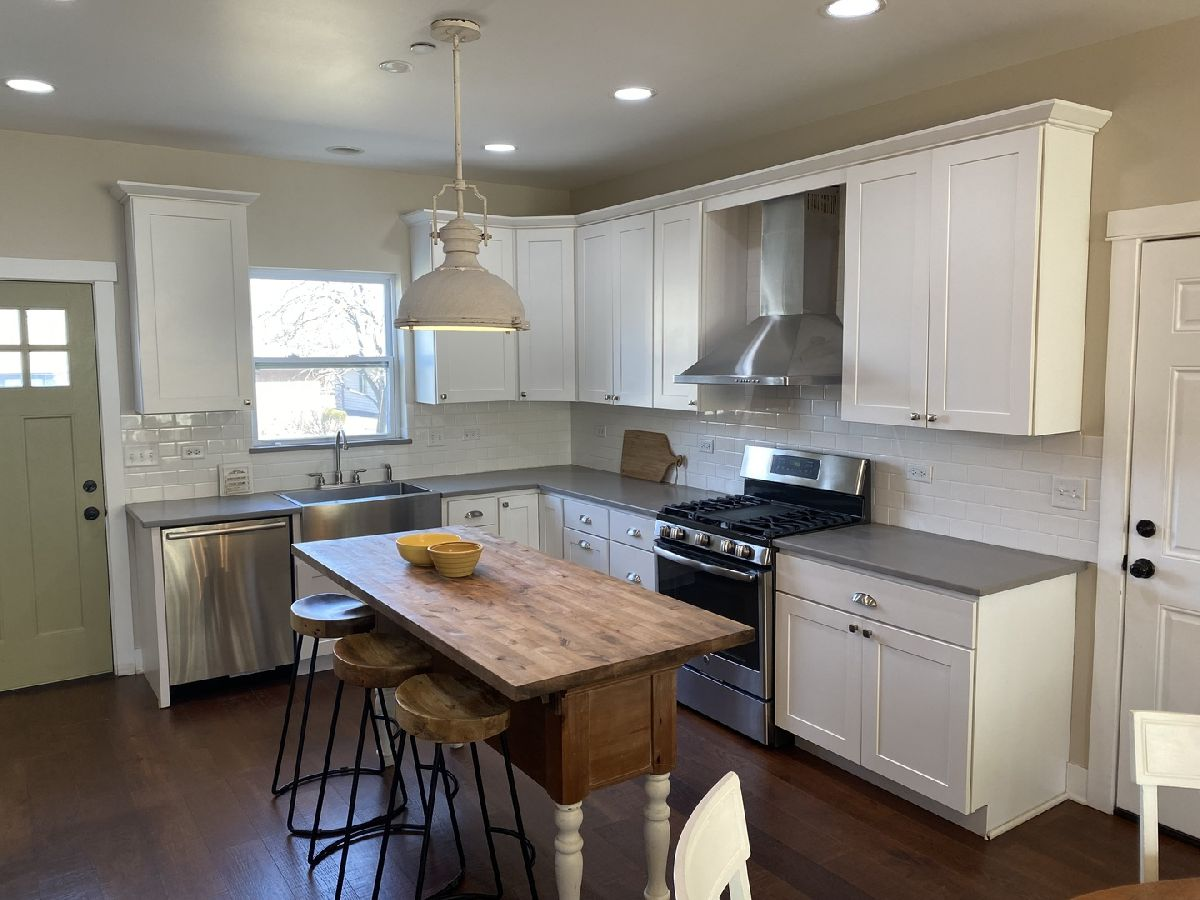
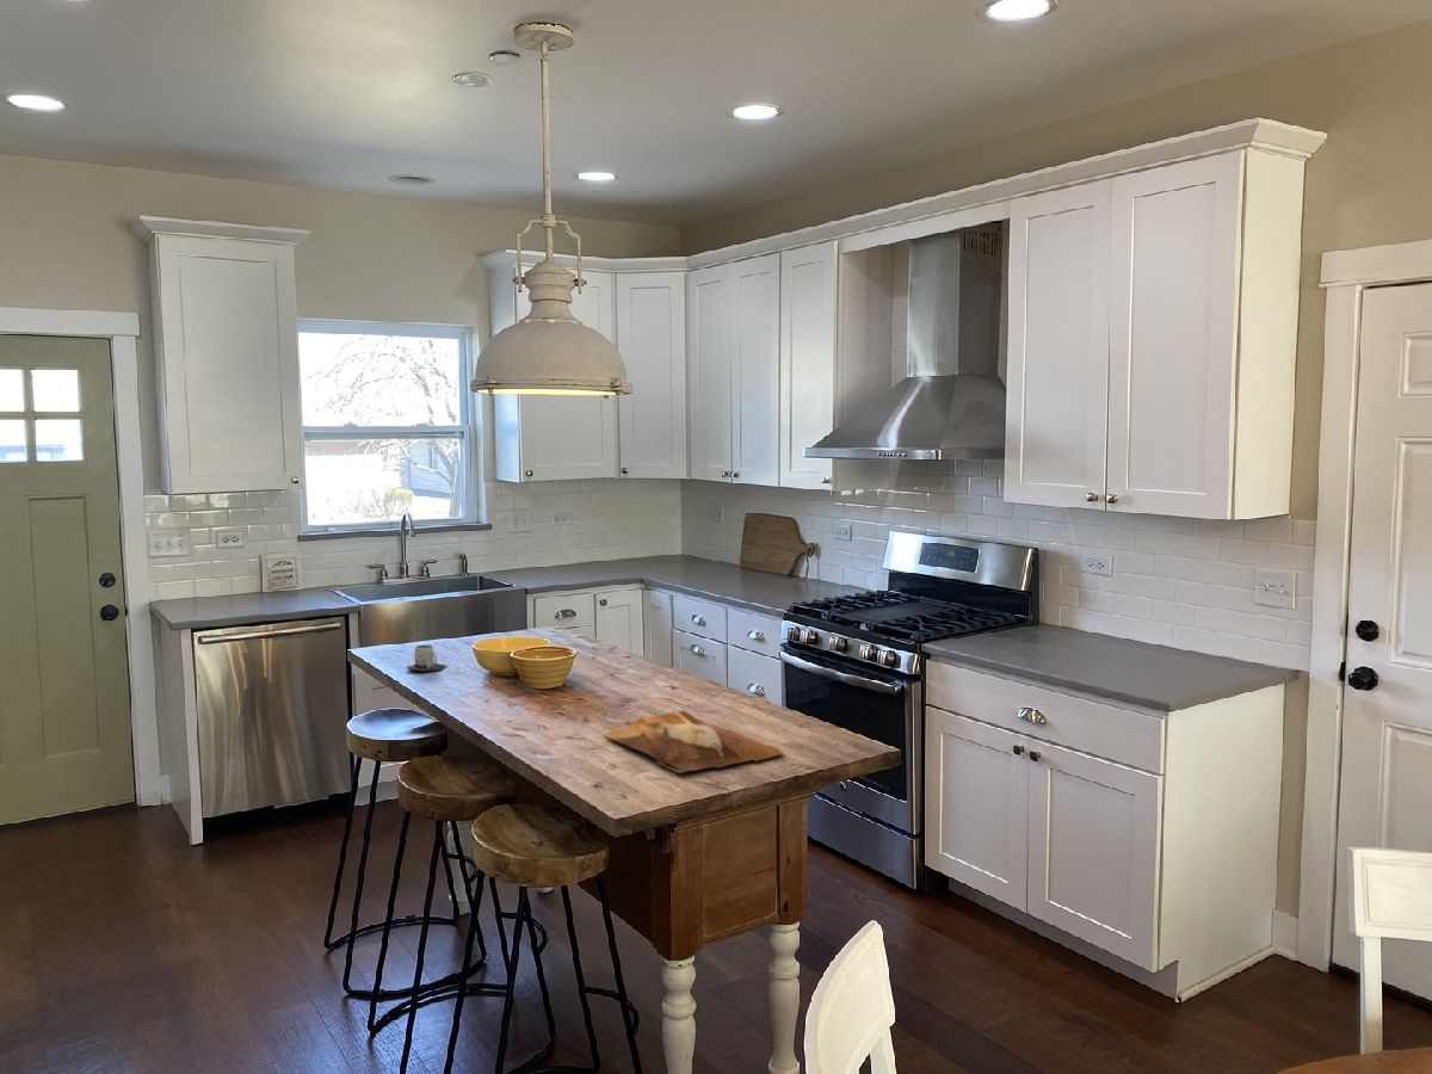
+ cutting board [601,710,785,774]
+ mug [406,644,448,672]
